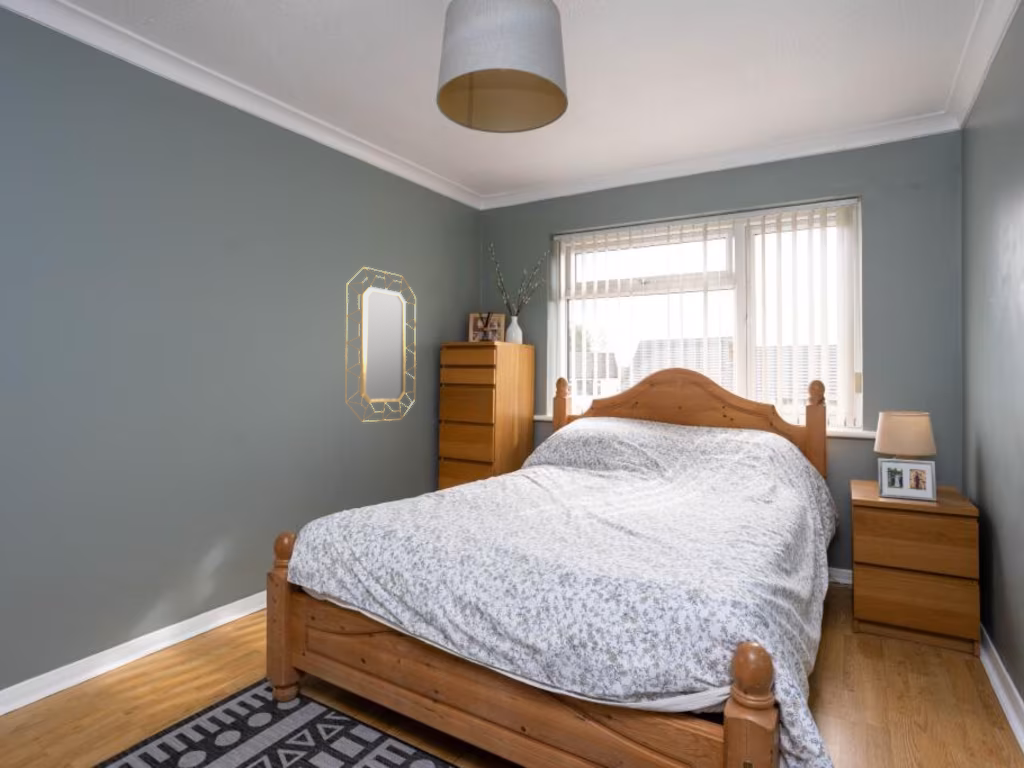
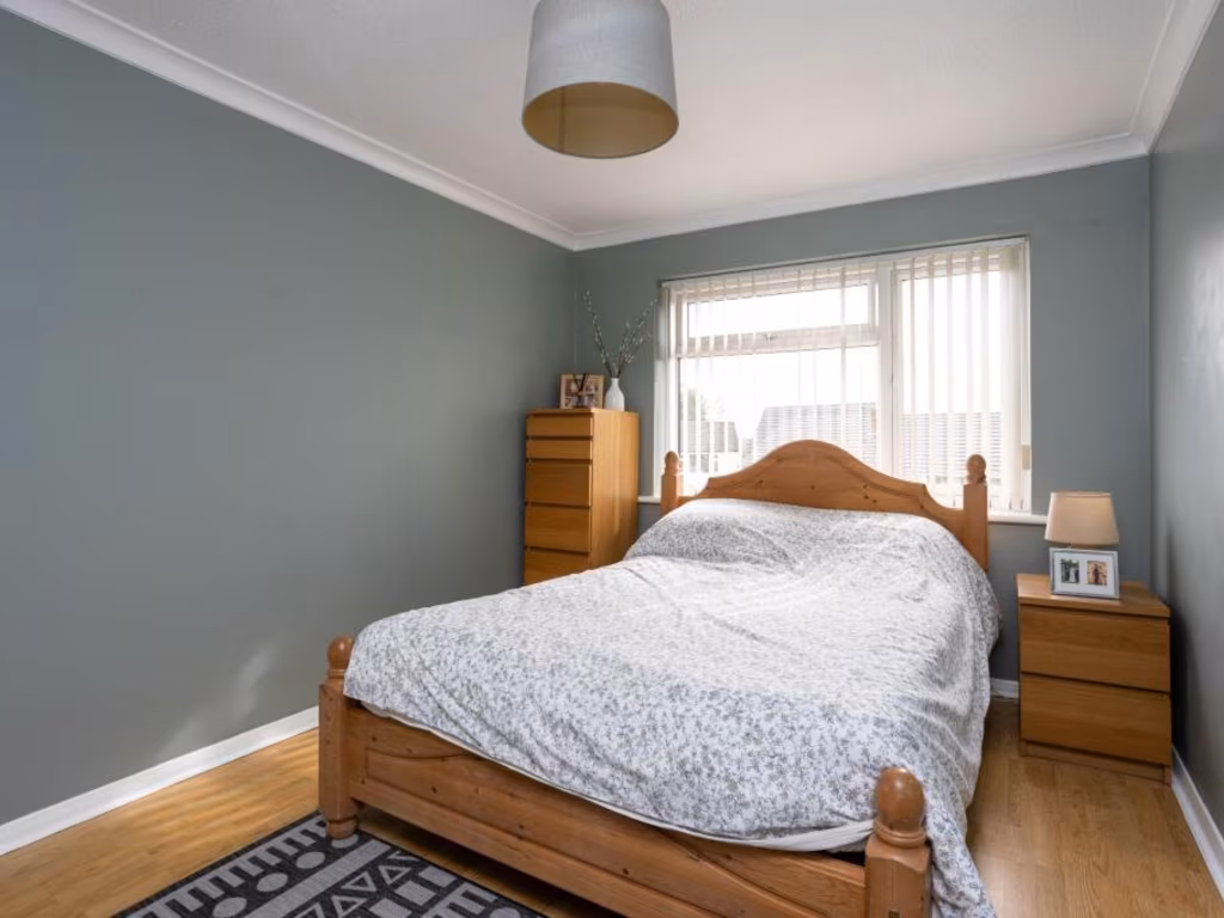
- home mirror [344,265,417,423]
